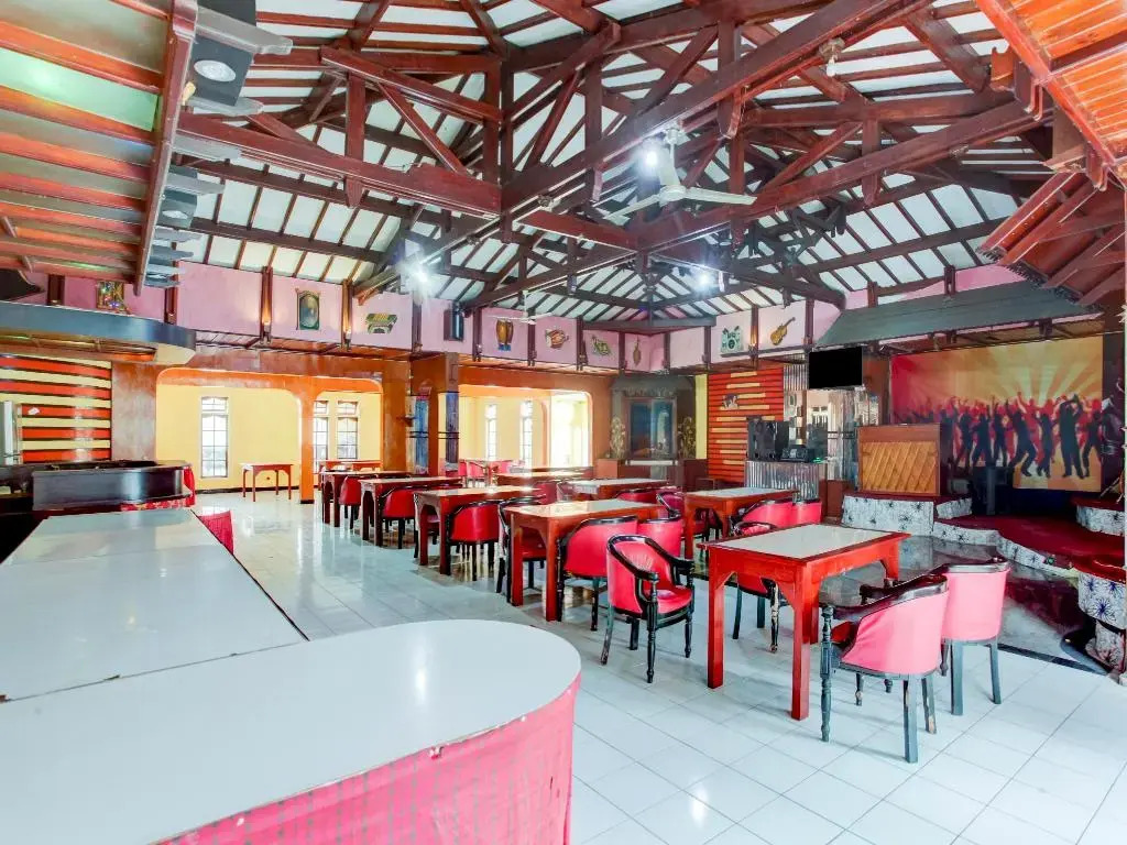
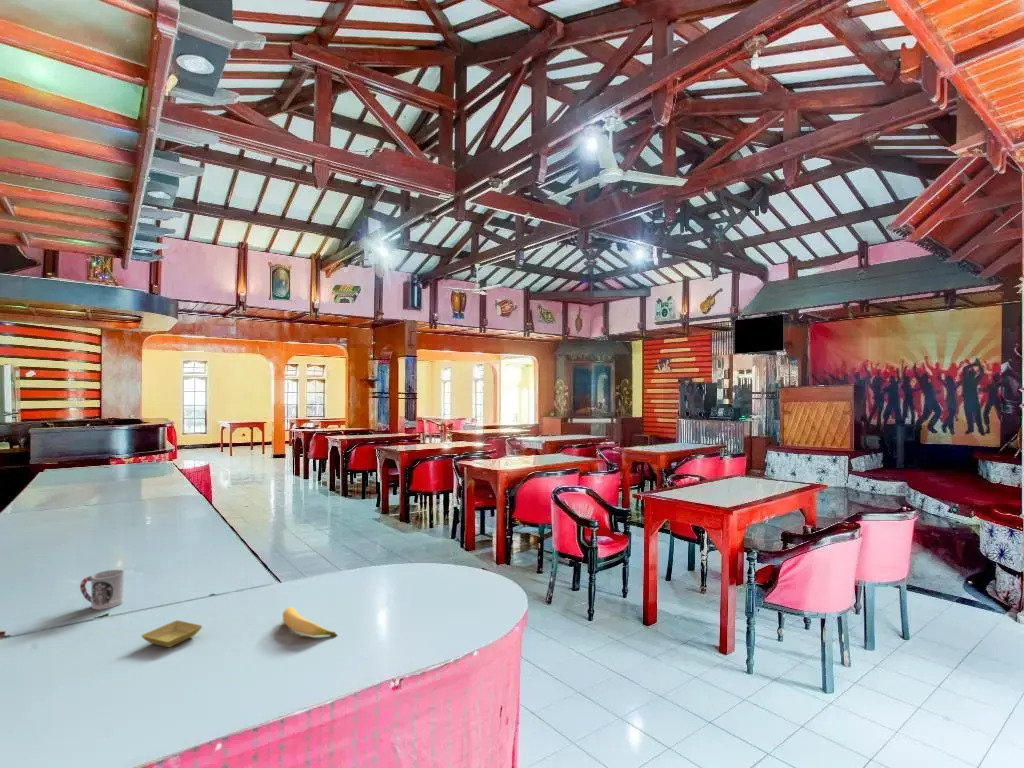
+ saucer [141,619,203,648]
+ banana [282,606,338,637]
+ cup [79,569,125,610]
